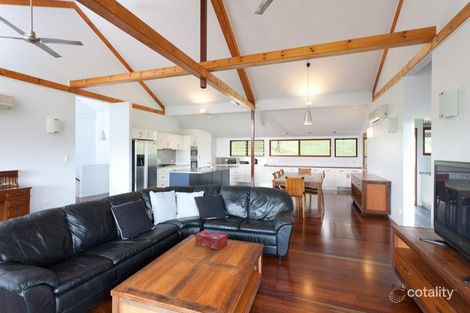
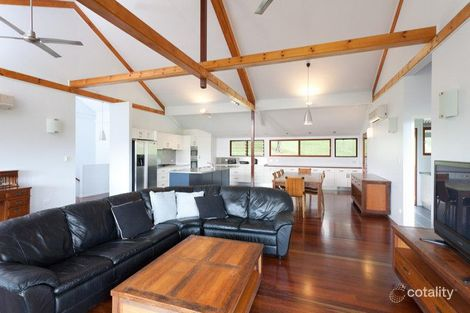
- tissue box [195,229,228,251]
